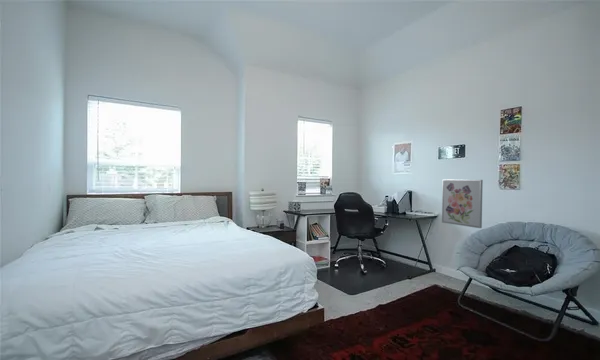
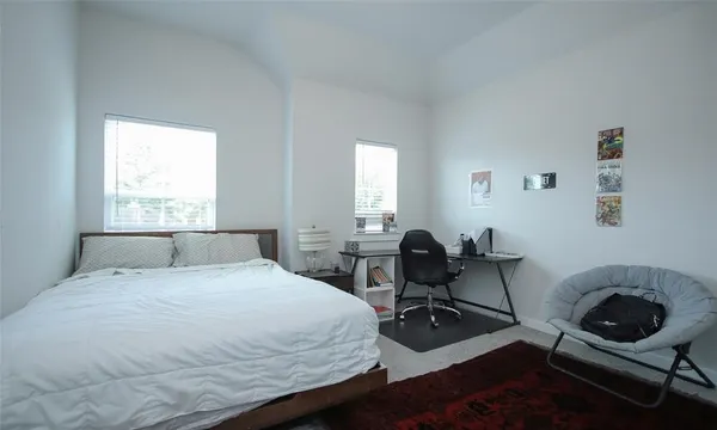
- wall art [441,178,484,229]
